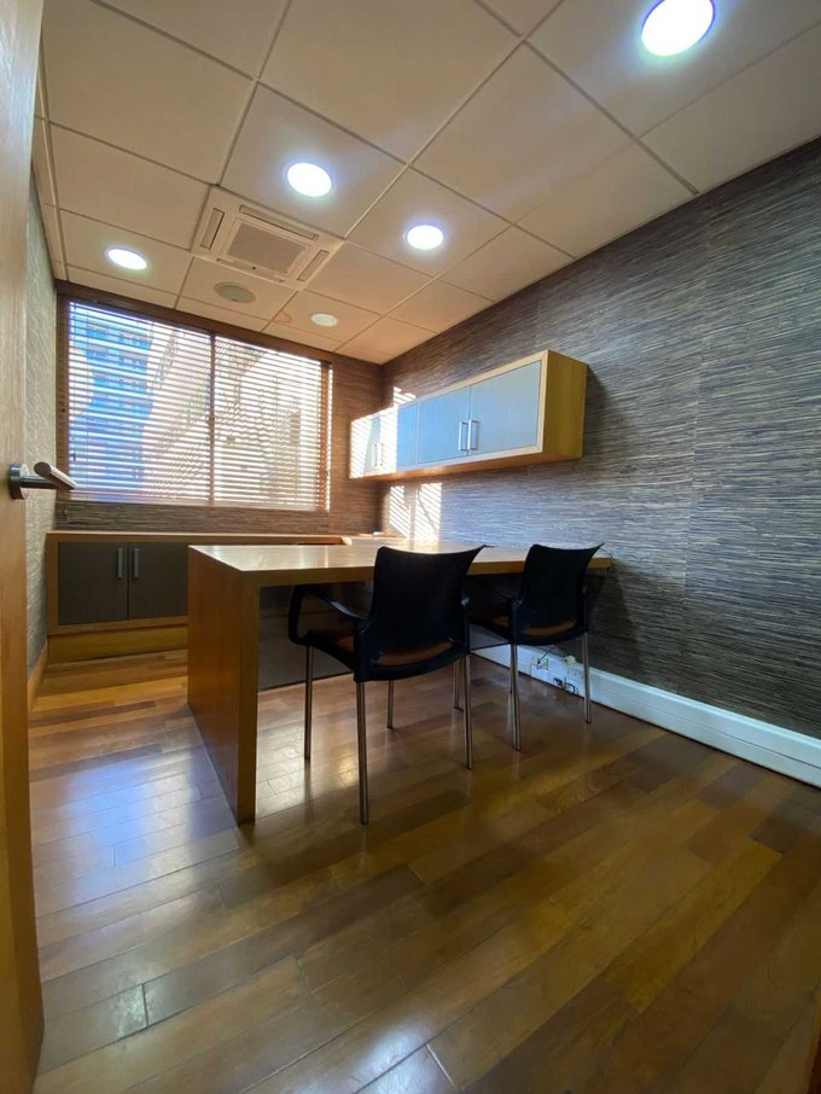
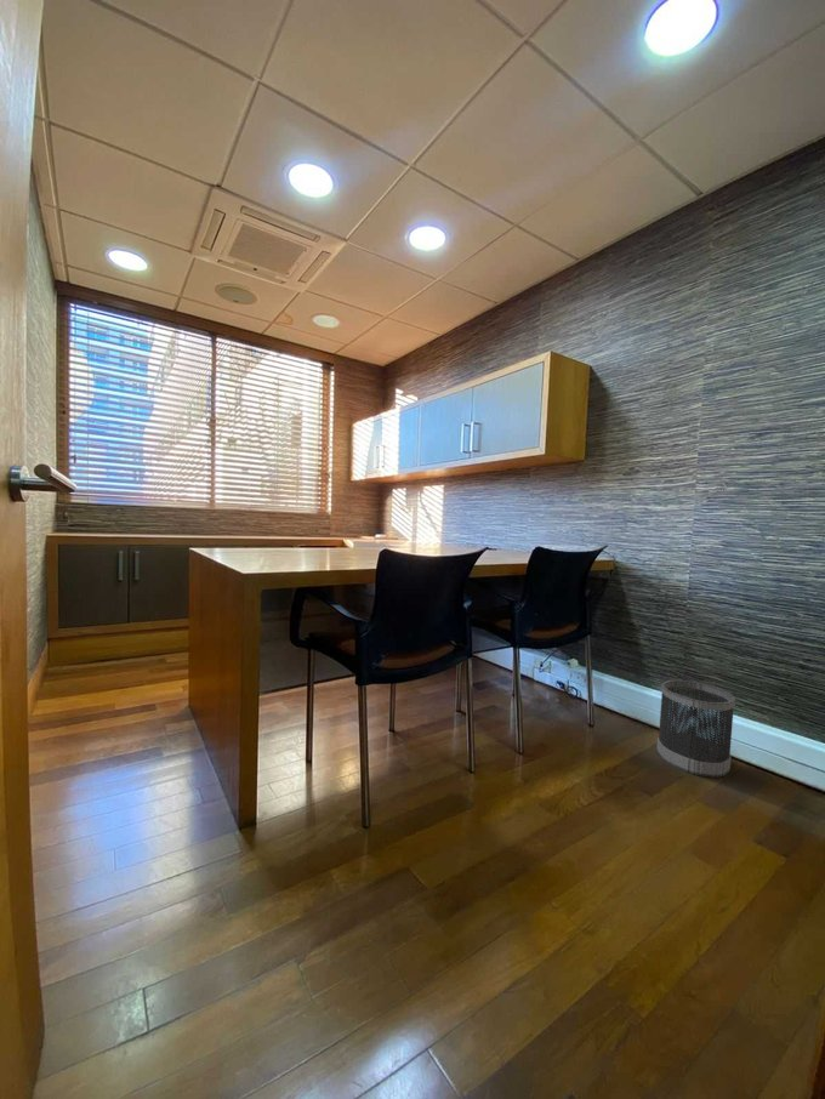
+ wastebasket [655,679,736,779]
